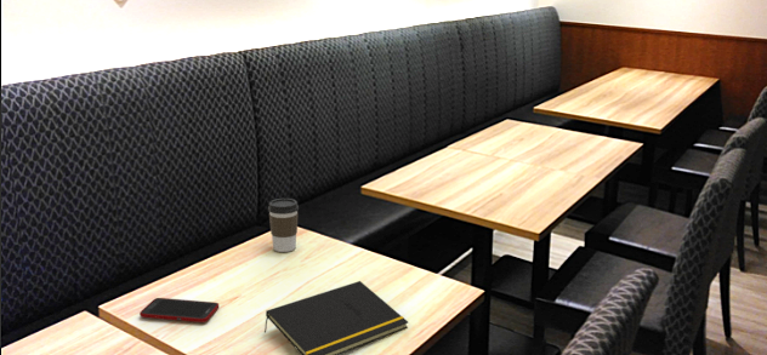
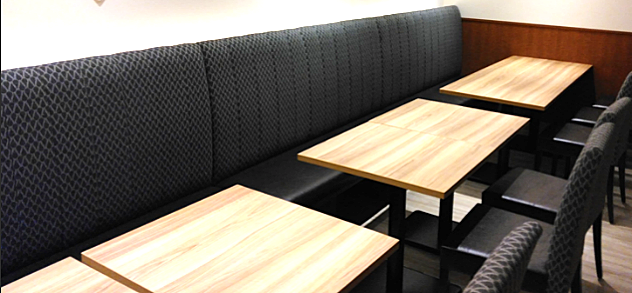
- notepad [263,280,409,355]
- coffee cup [267,197,300,253]
- cell phone [138,297,220,323]
